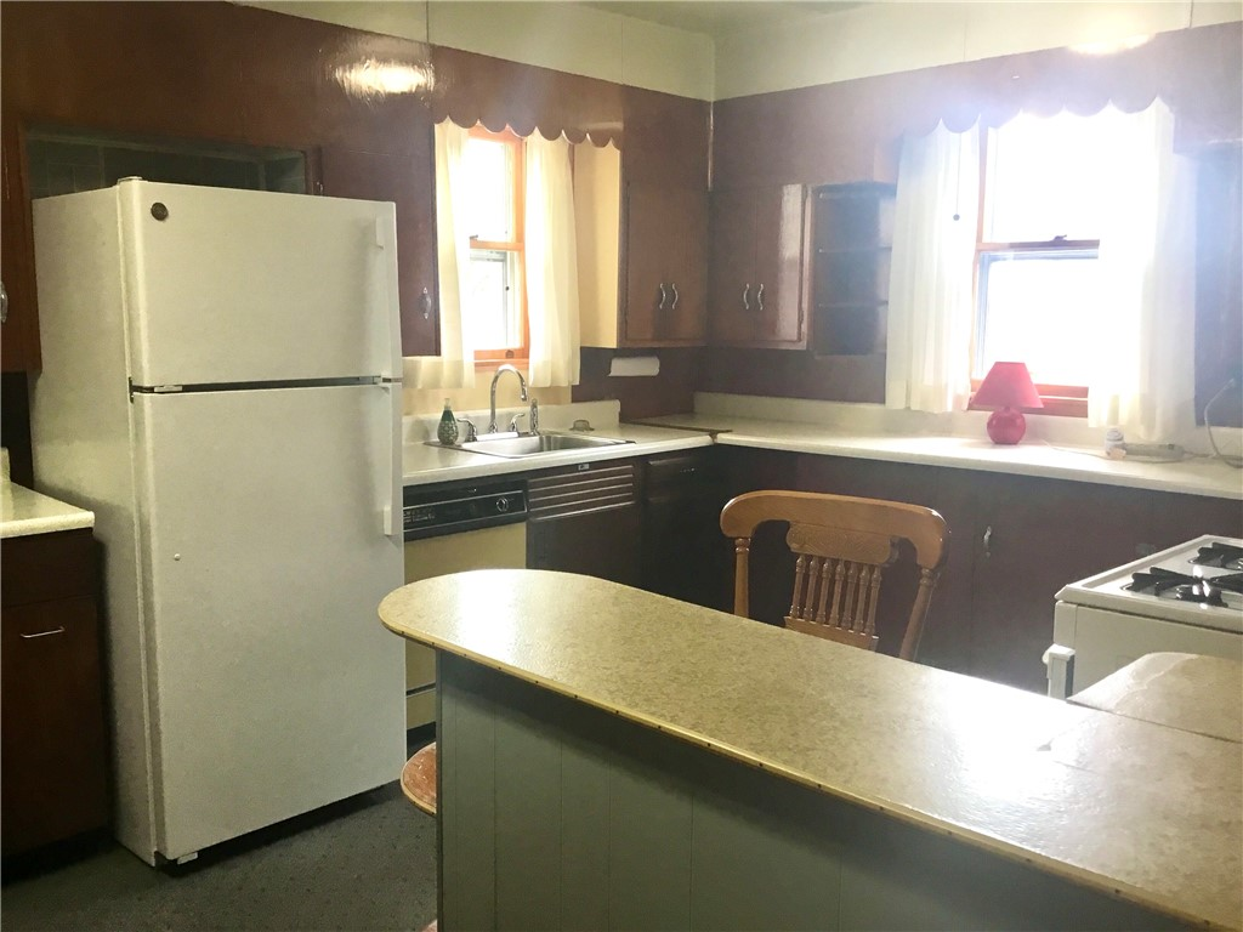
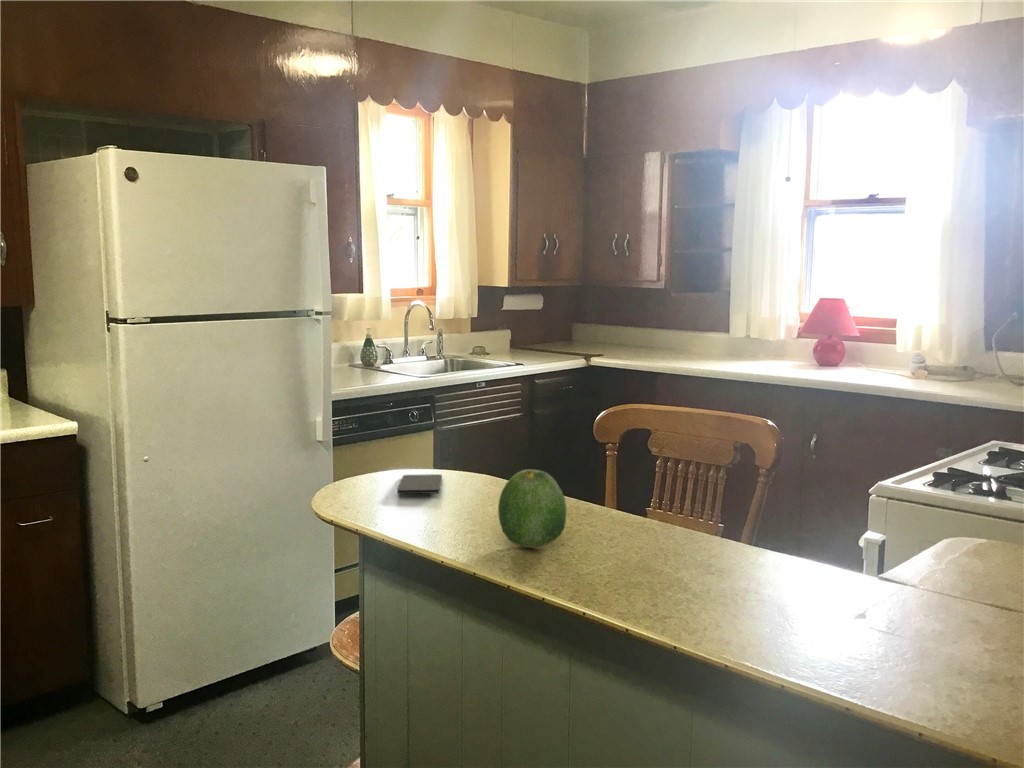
+ smartphone [396,473,443,495]
+ fruit [497,468,567,549]
